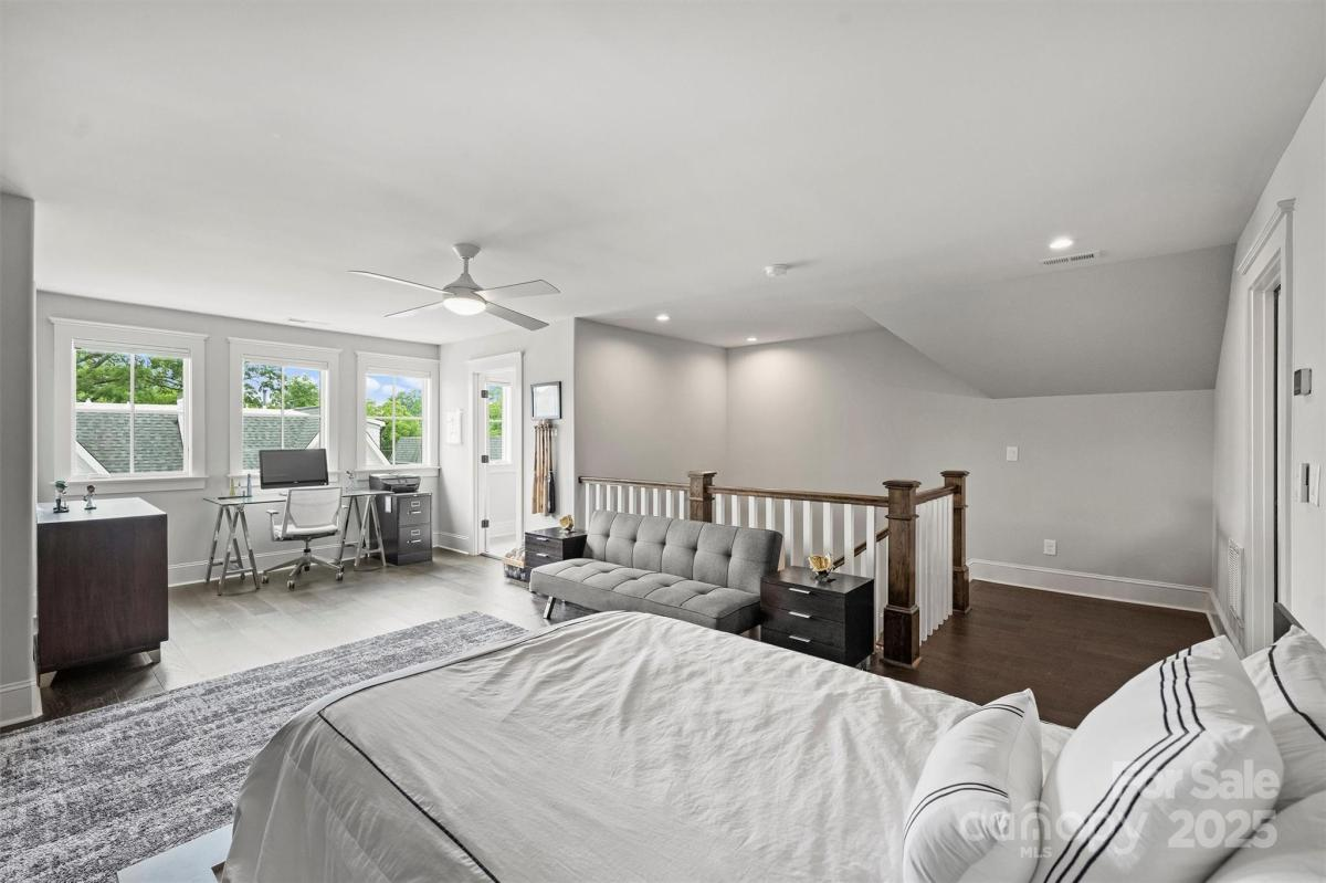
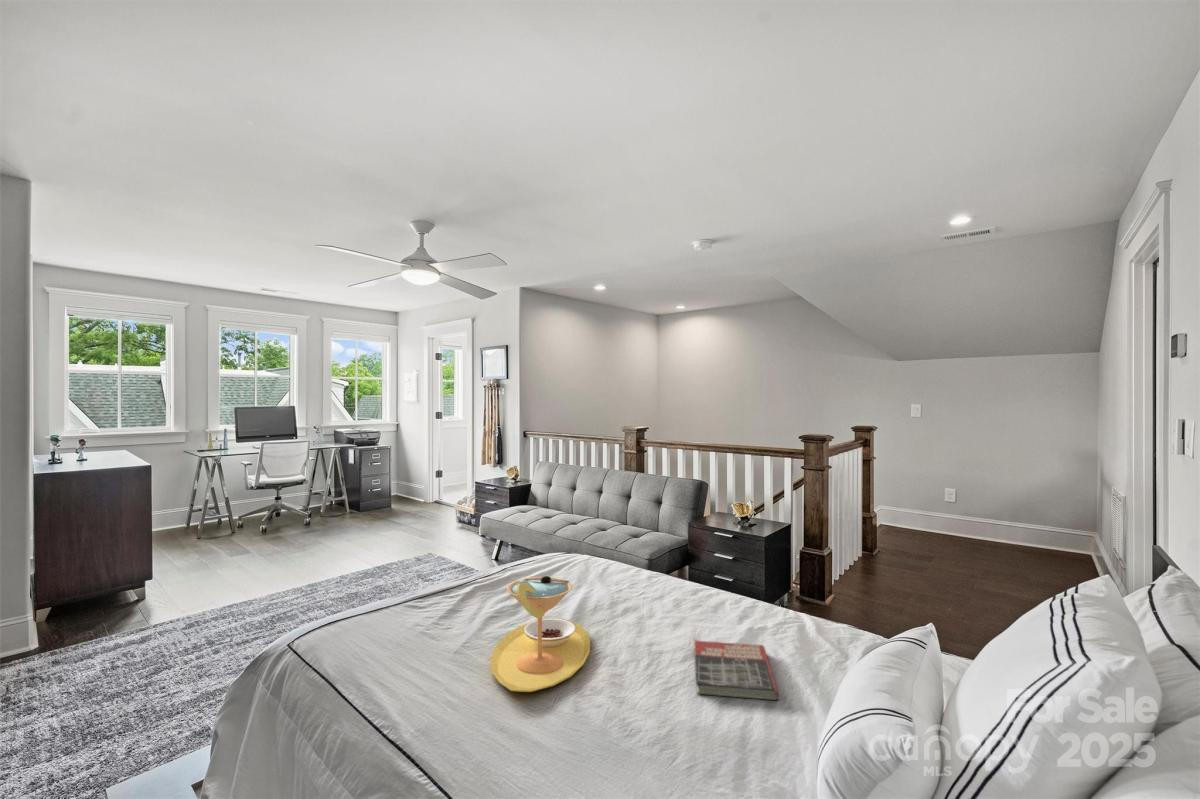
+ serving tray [489,575,591,693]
+ book [693,640,779,701]
